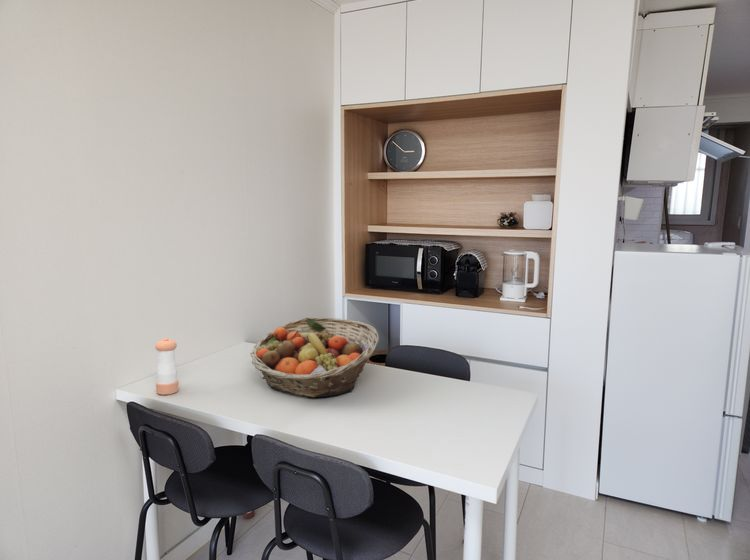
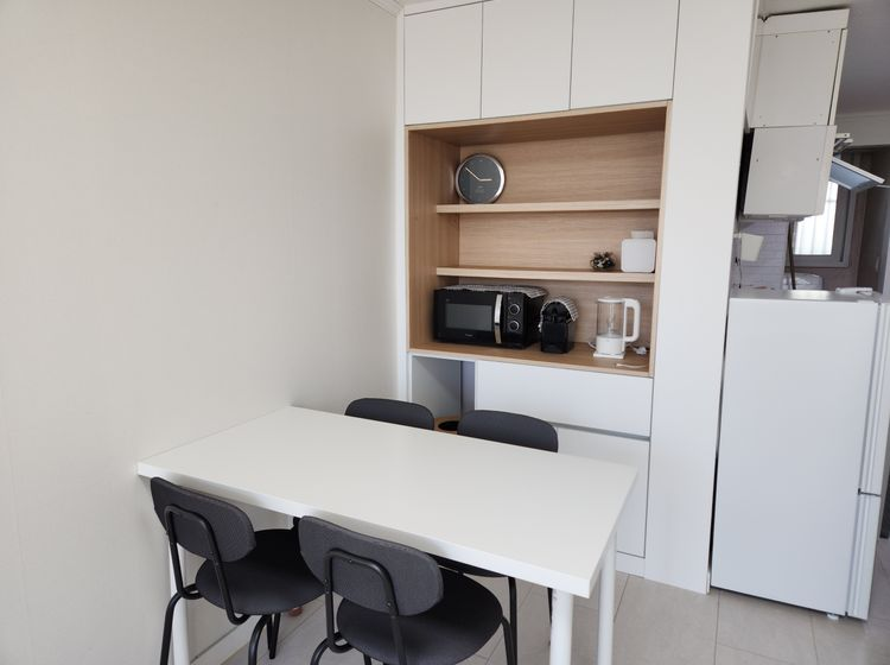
- pepper shaker [154,337,180,396]
- fruit basket [250,316,380,398]
